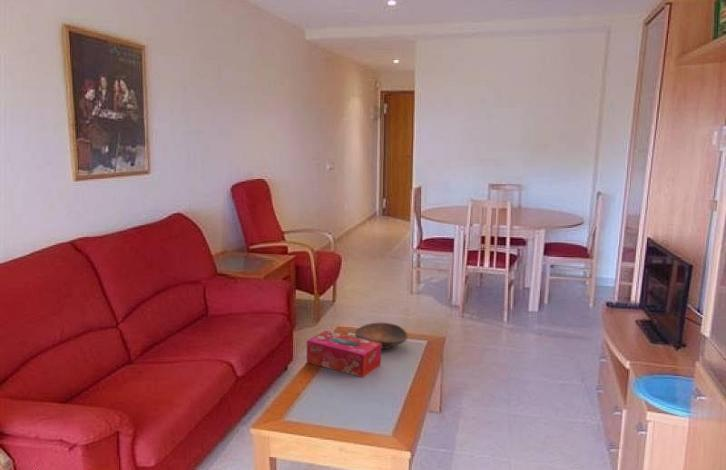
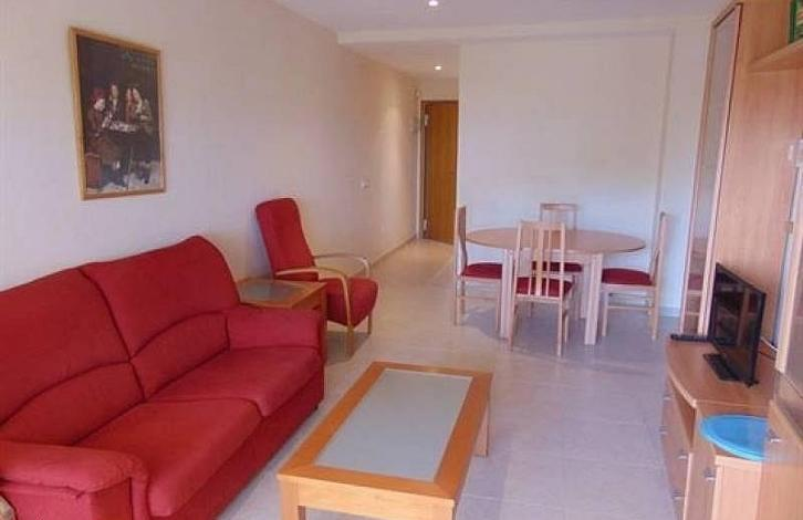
- decorative bowl [354,322,408,350]
- tissue box [306,330,382,378]
